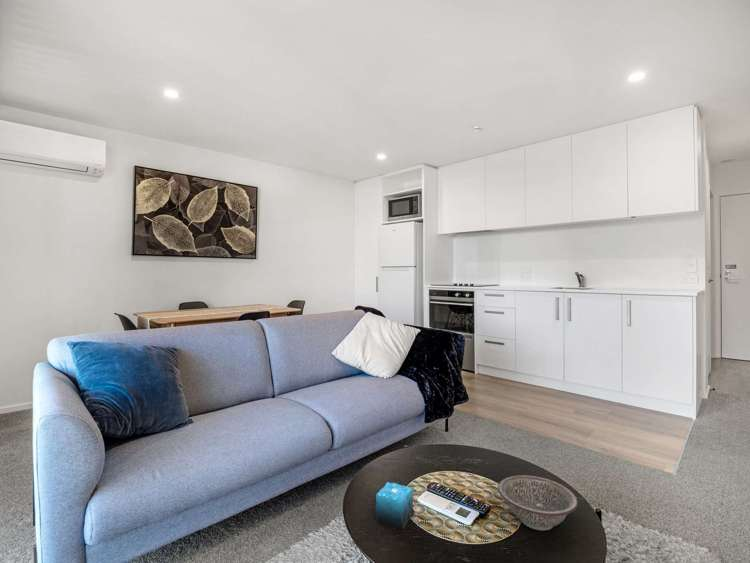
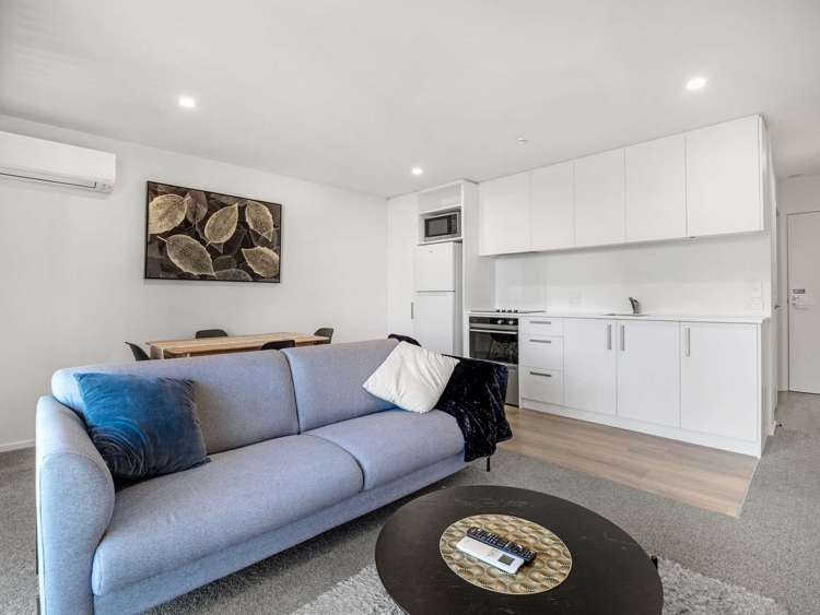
- candle [374,481,415,531]
- decorative bowl [497,474,579,531]
